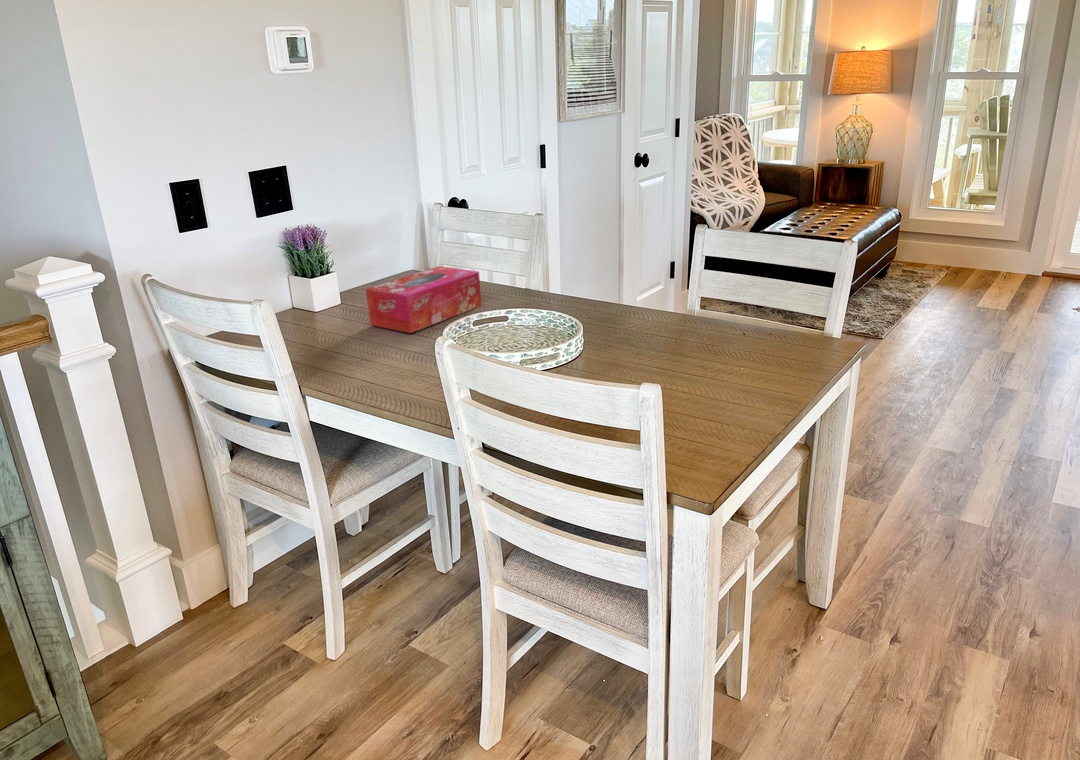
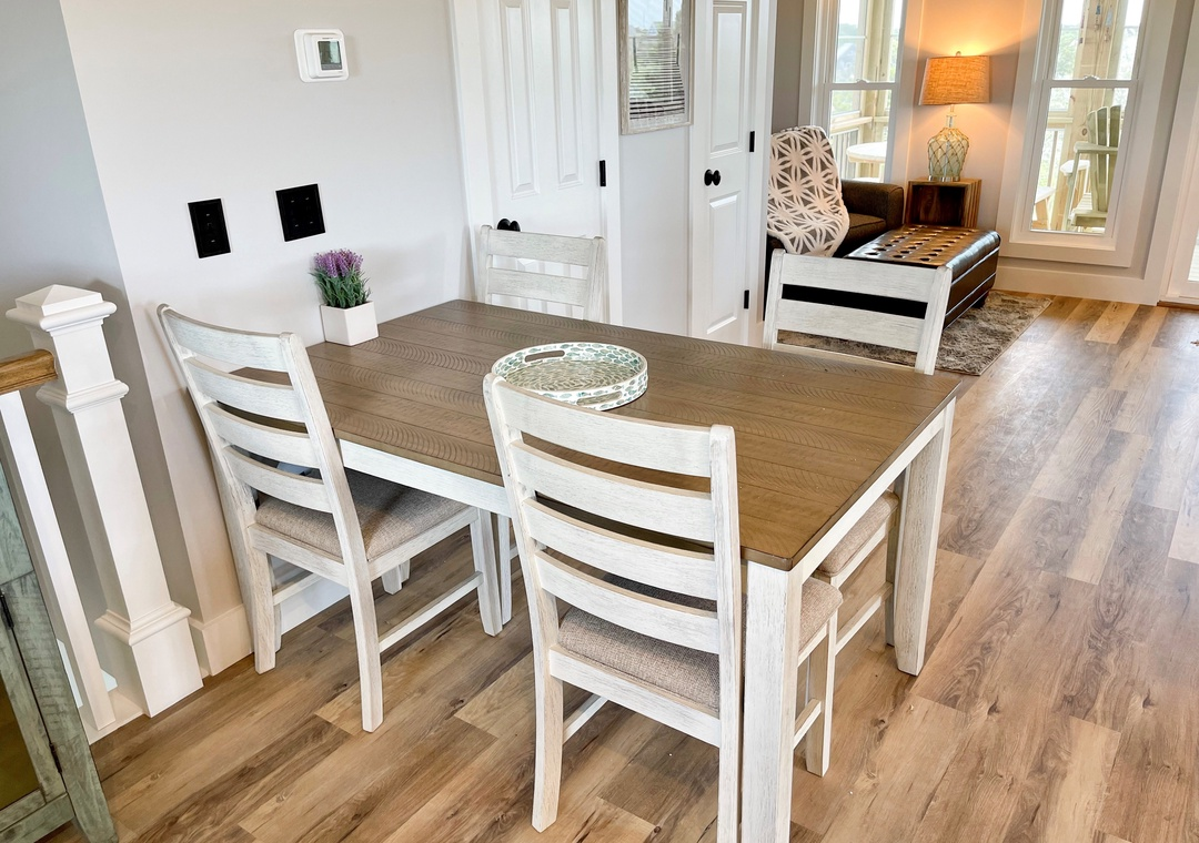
- tissue box [365,265,482,334]
